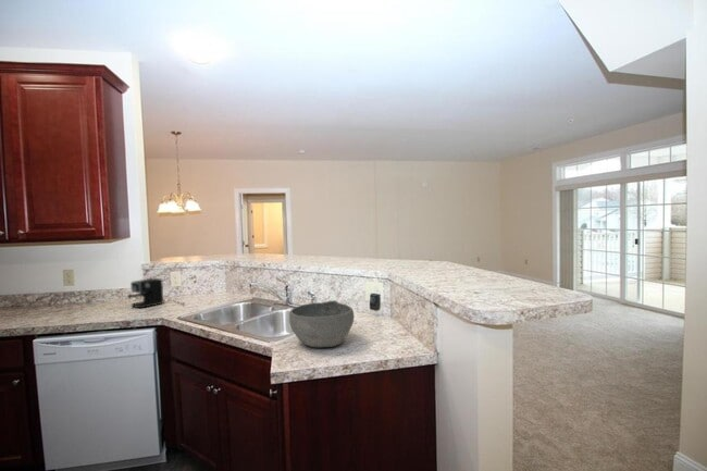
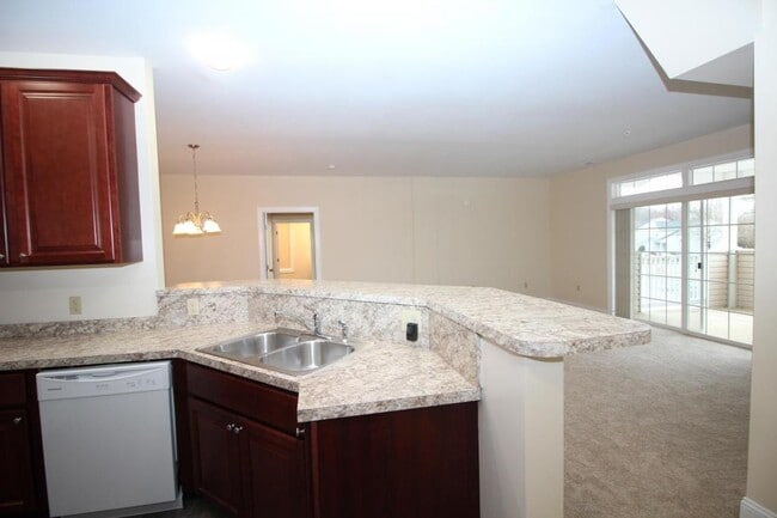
- bowl [288,299,355,348]
- coffee maker [126,277,185,309]
